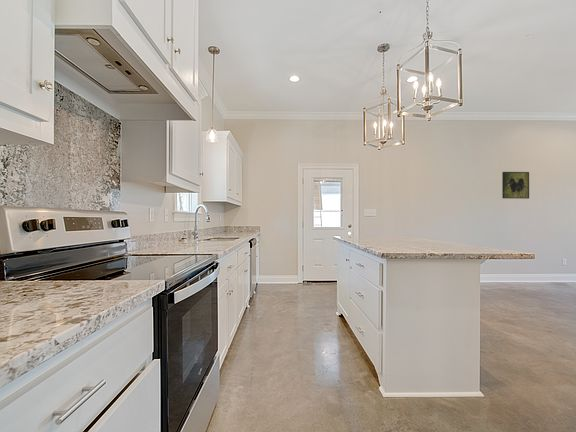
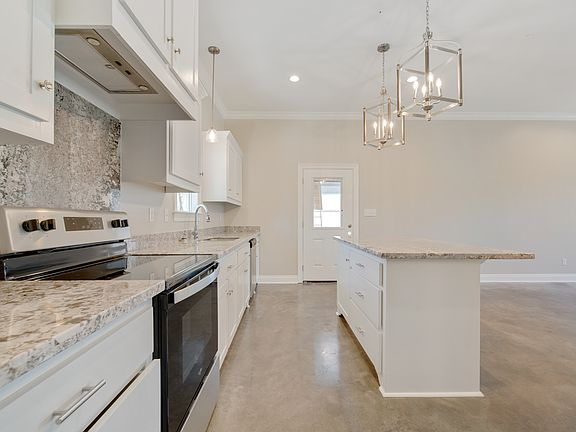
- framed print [501,171,530,200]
